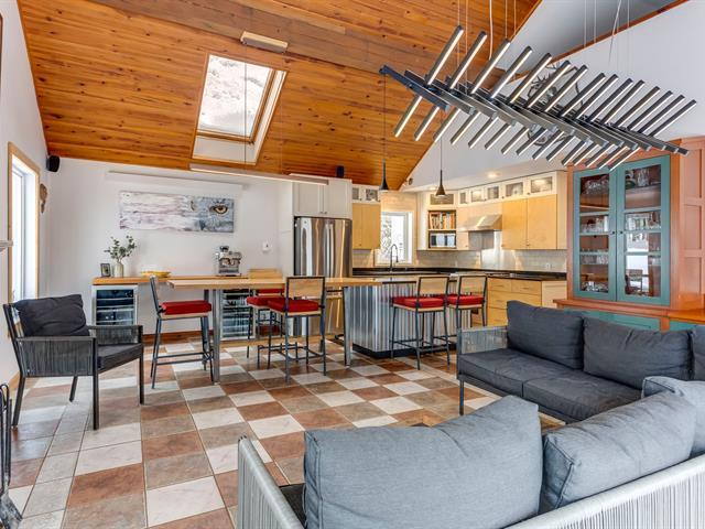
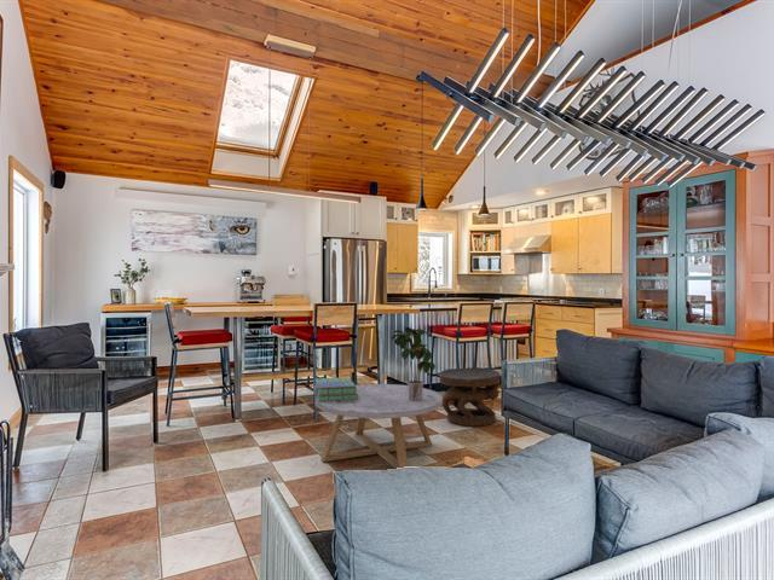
+ stack of books [312,376,358,401]
+ coffee table [314,383,444,470]
+ potted plant [391,326,437,401]
+ side table [438,366,502,428]
